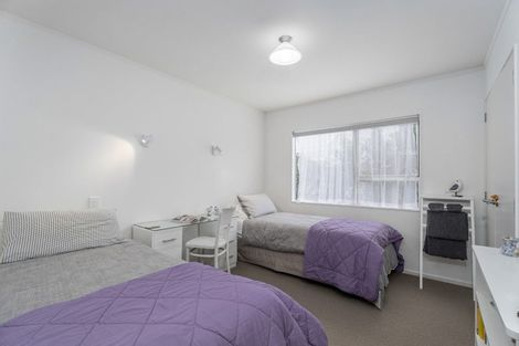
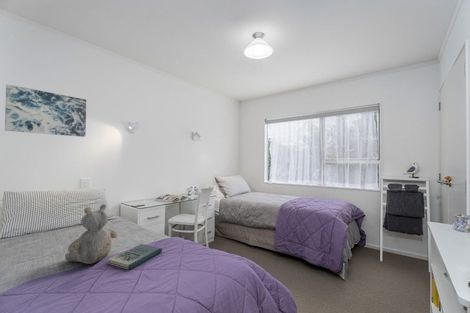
+ book [107,243,163,271]
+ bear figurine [64,203,118,265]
+ wall art [4,83,87,138]
